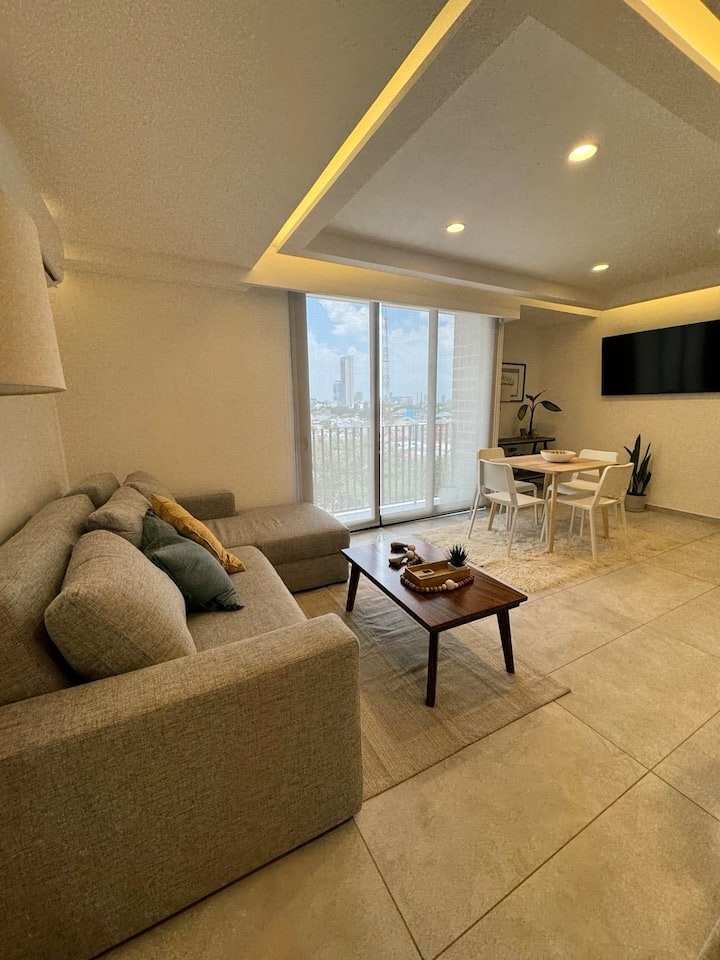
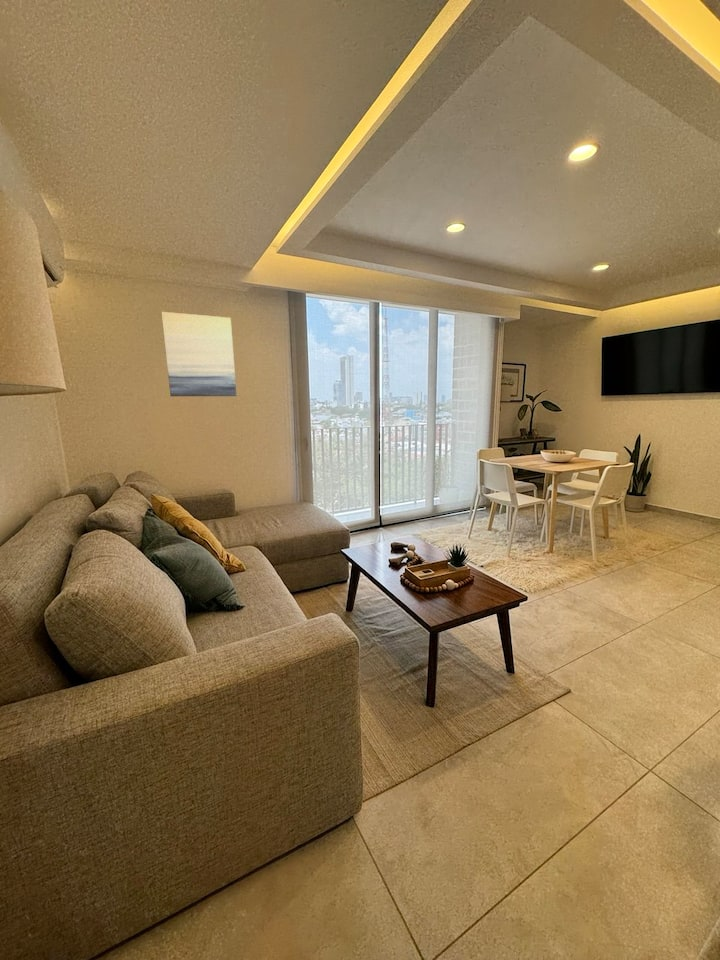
+ wall art [160,311,237,397]
